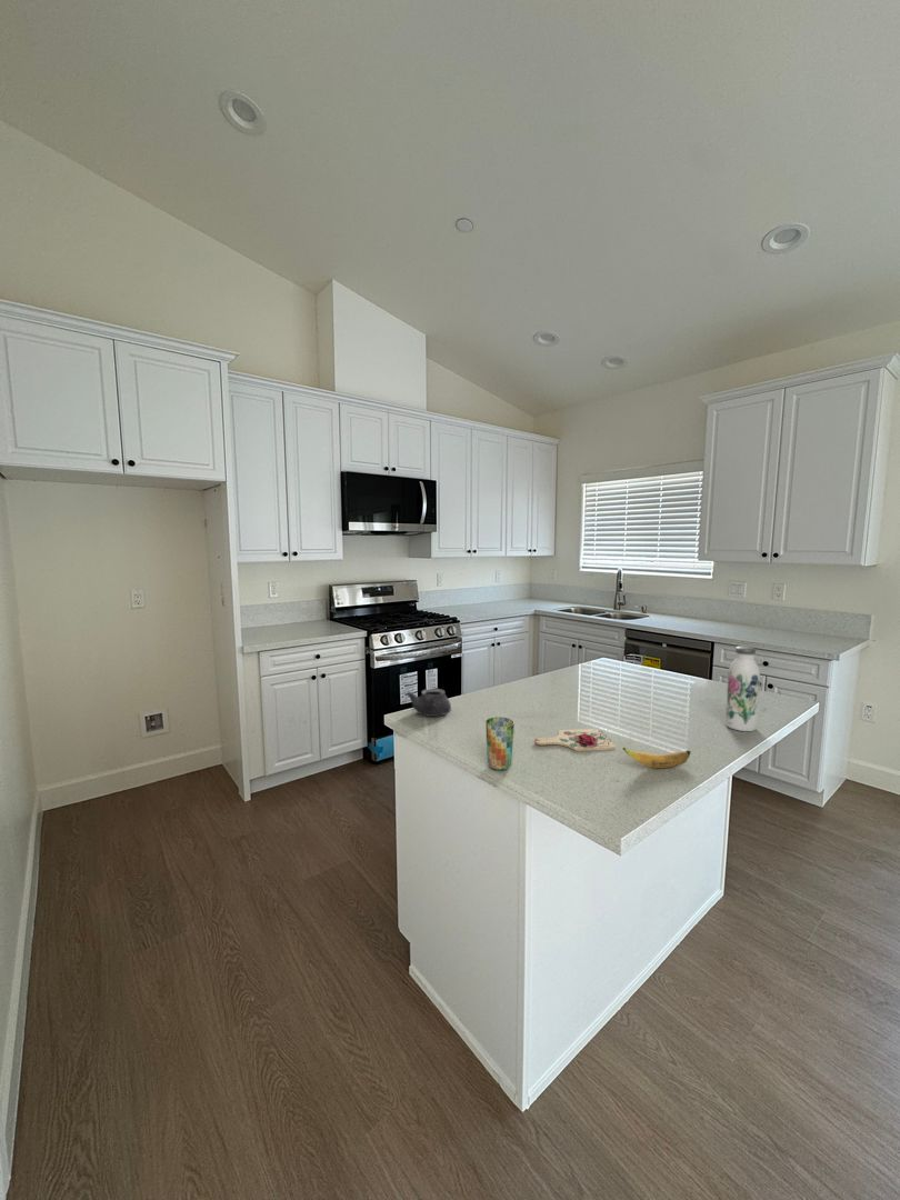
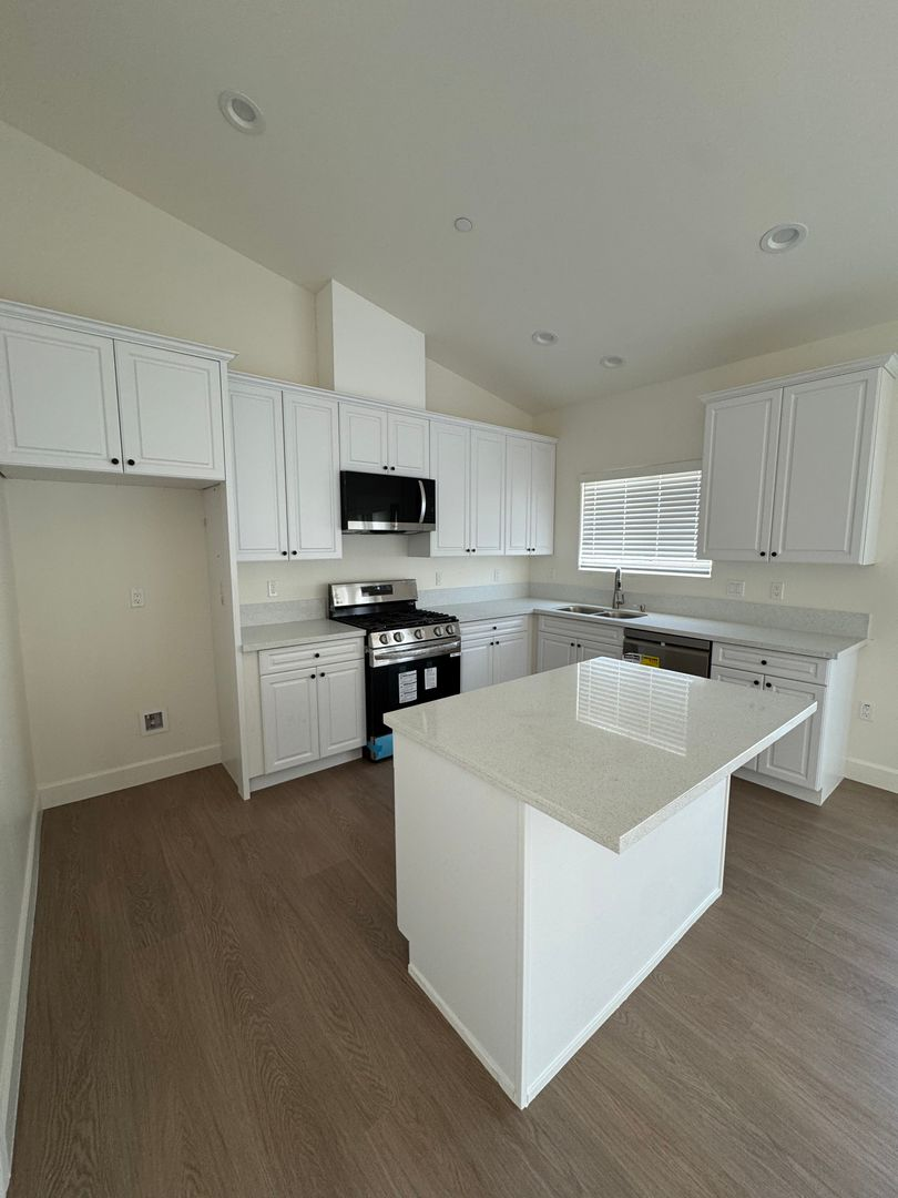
- cup [484,716,516,772]
- water bottle [724,646,761,732]
- cutting board [533,728,617,752]
- teapot [406,688,452,718]
- banana [622,747,692,769]
